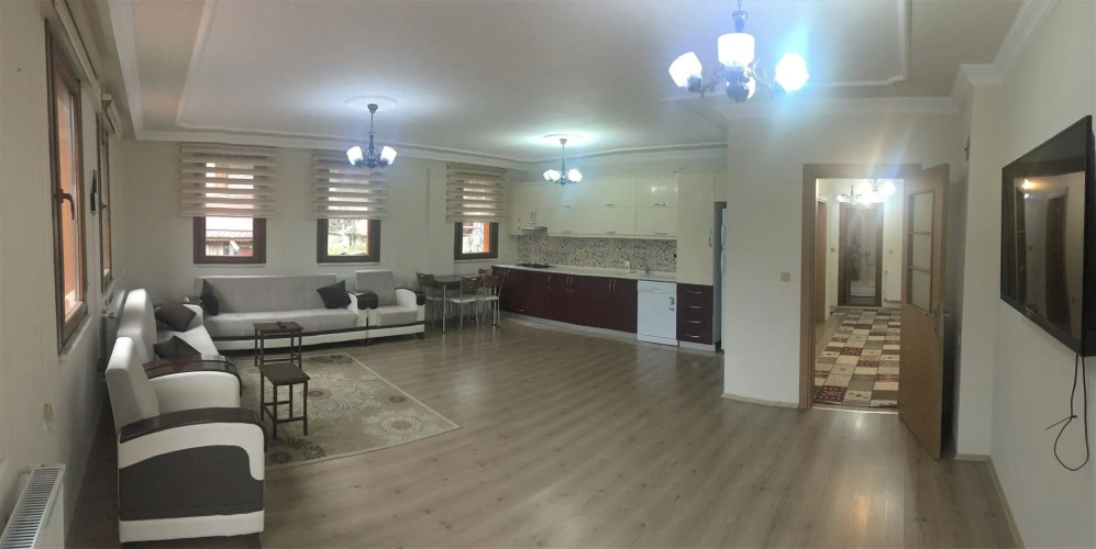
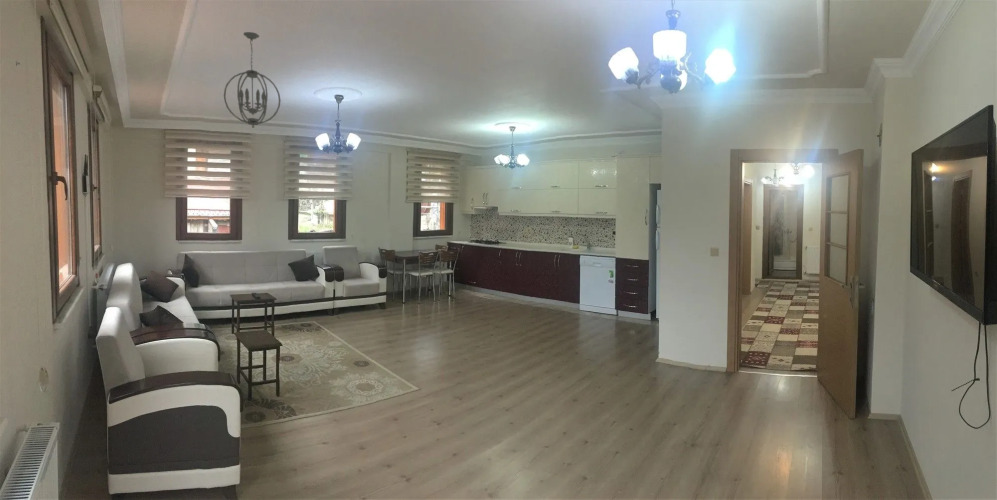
+ chandelier [223,31,282,129]
